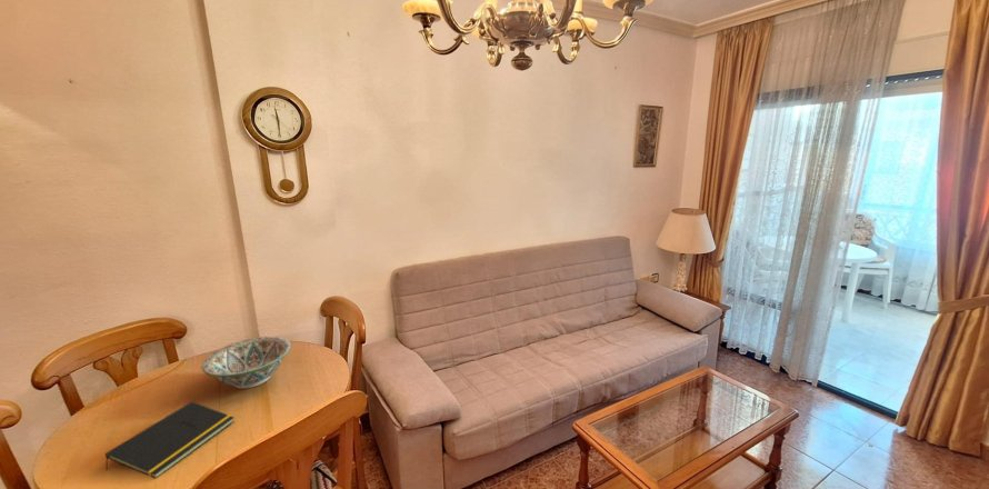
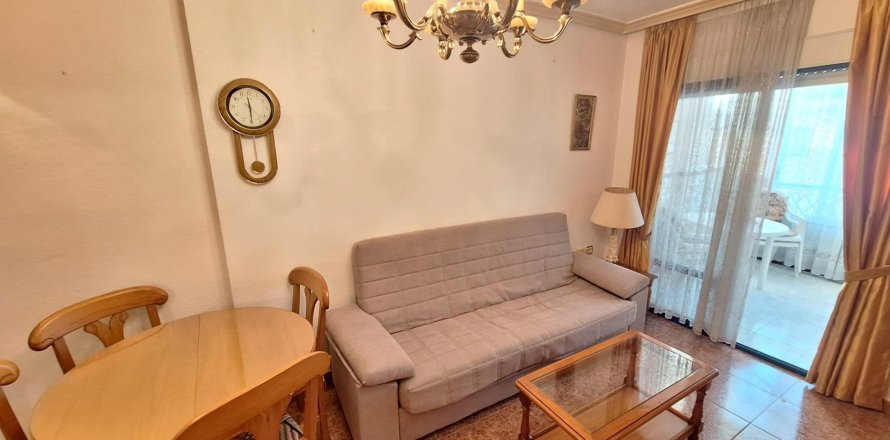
- notepad [104,400,236,480]
- decorative bowl [201,336,292,390]
